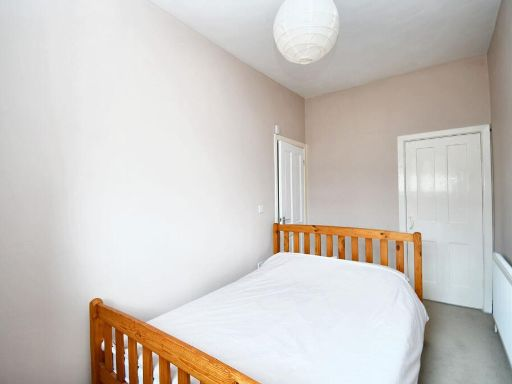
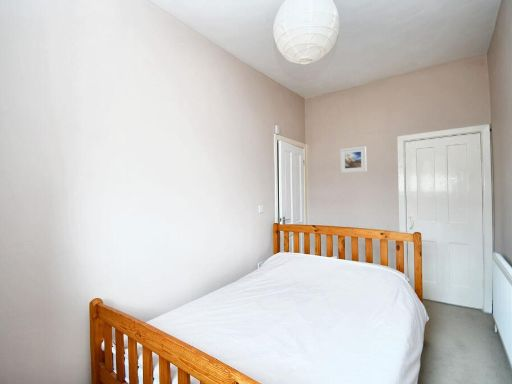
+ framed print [339,146,367,174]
